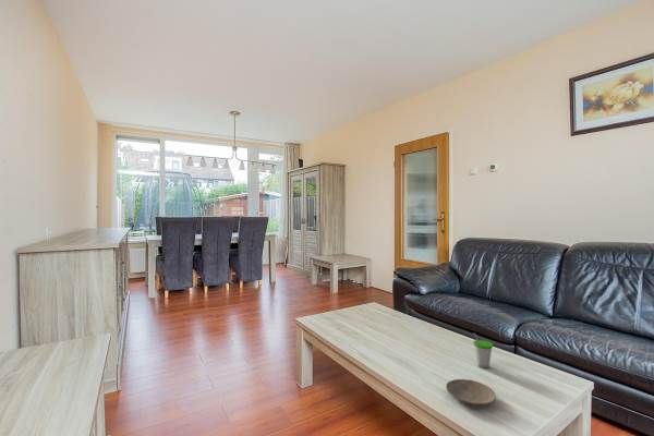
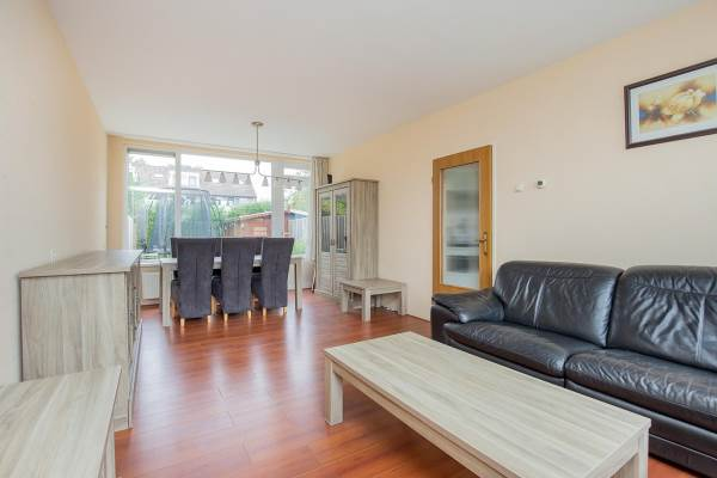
- cup [472,331,494,370]
- plate [445,378,497,407]
